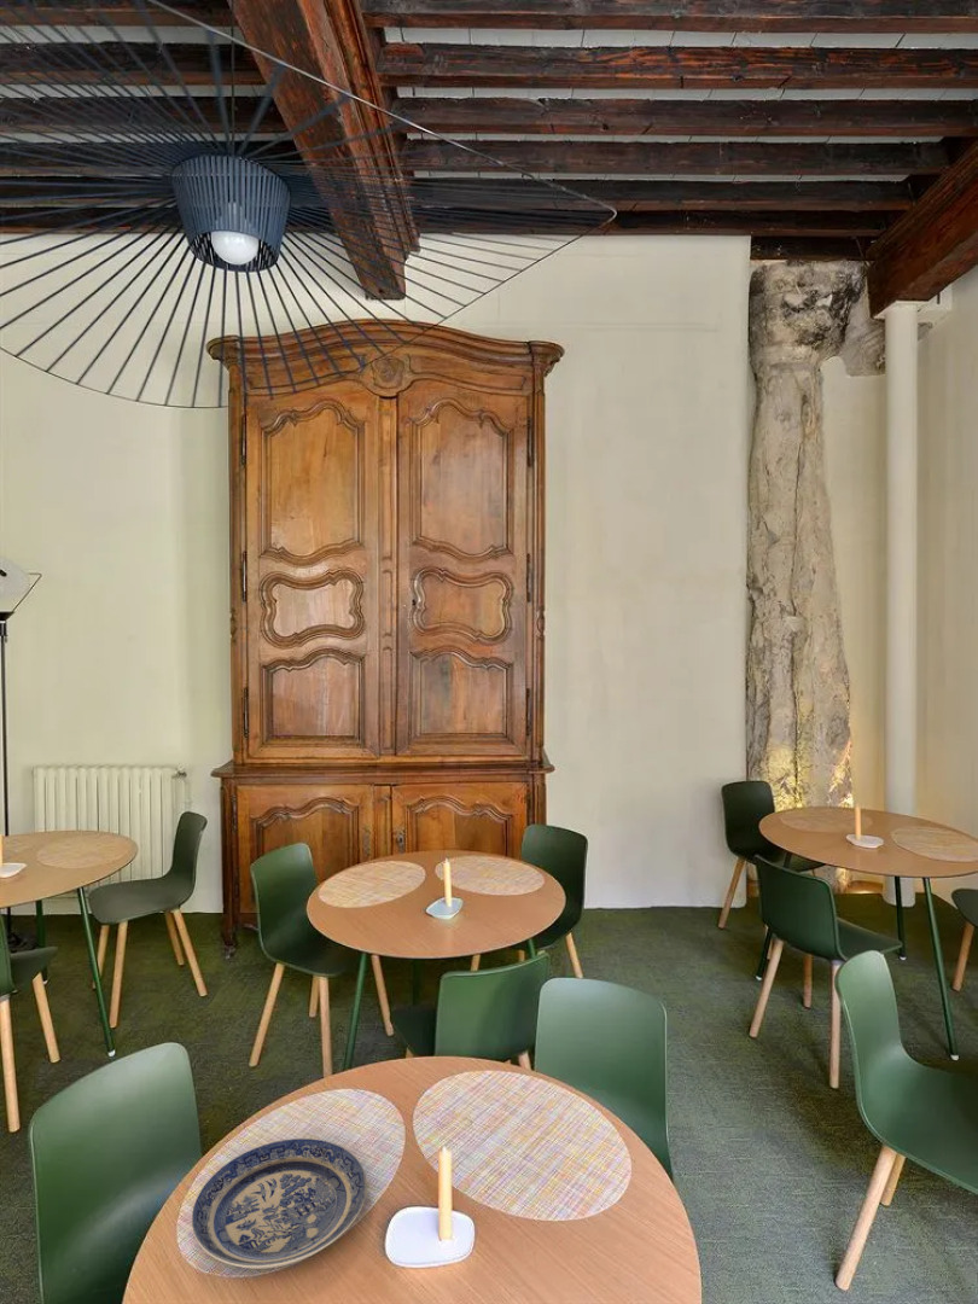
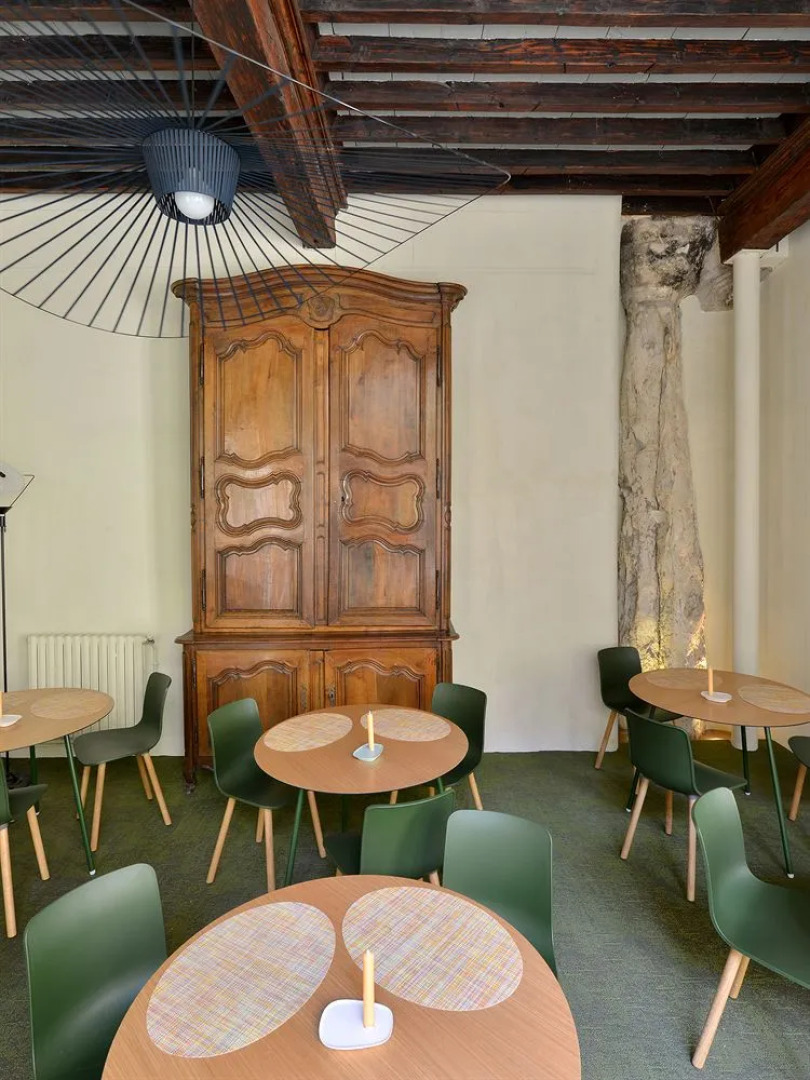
- plate [191,1137,368,1270]
